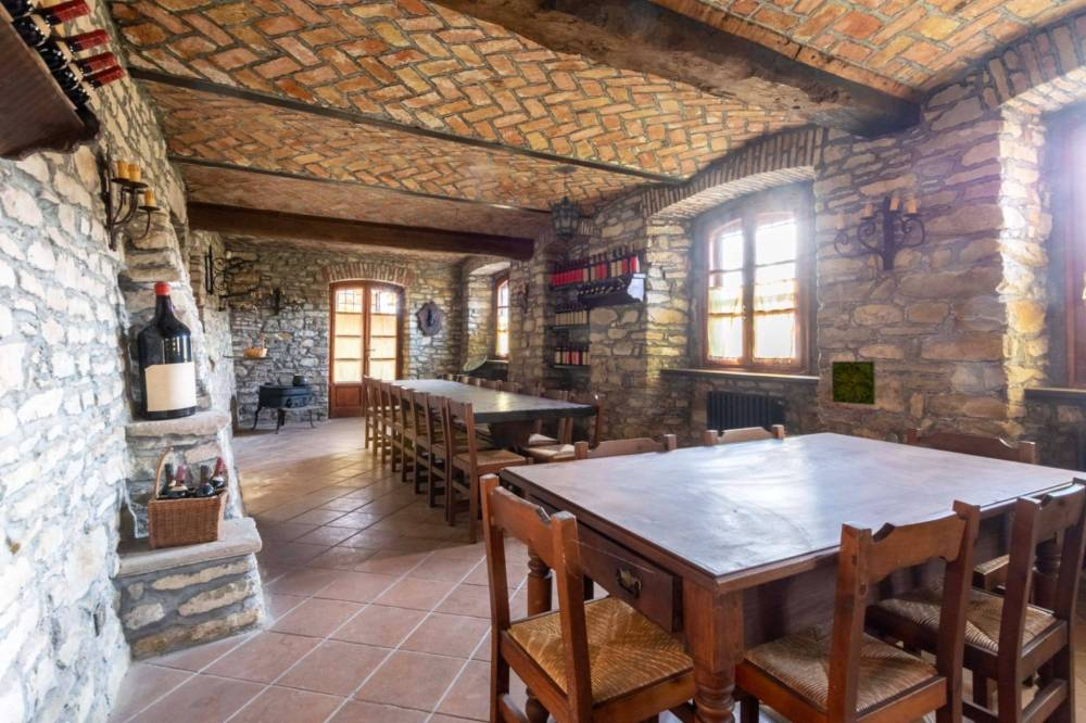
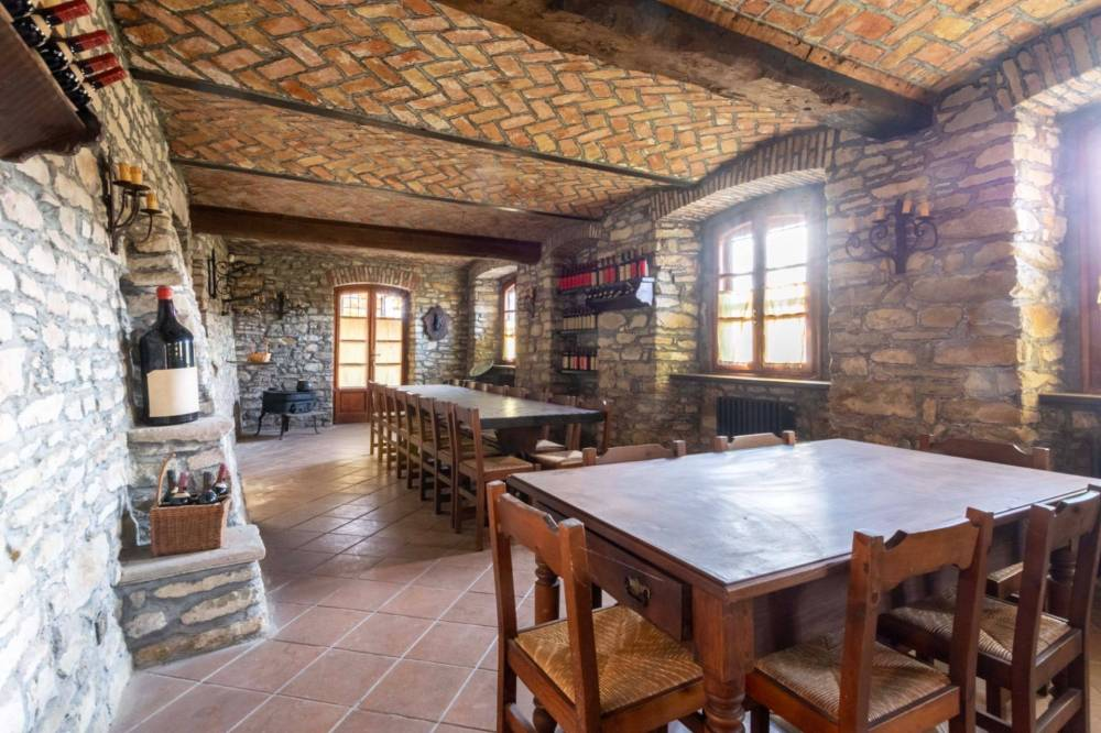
- hanging lantern [548,164,583,248]
- decorative tile [831,360,876,406]
